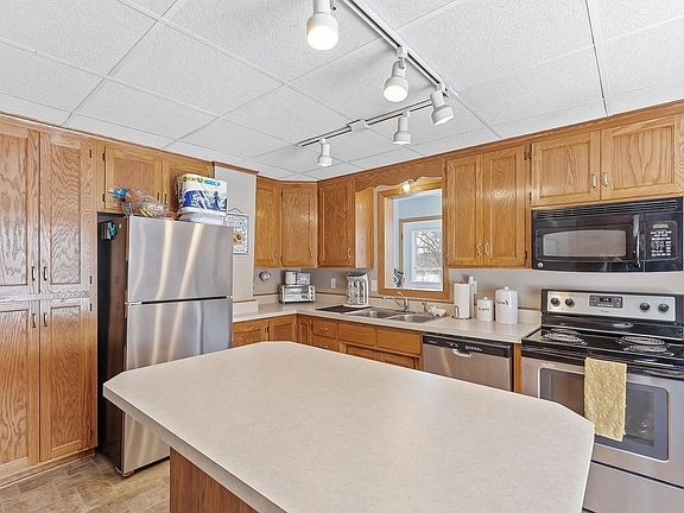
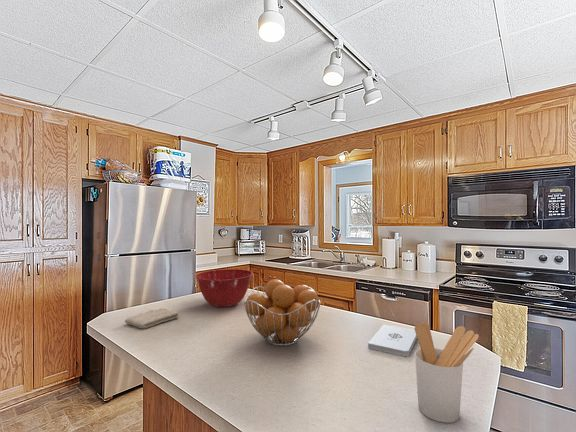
+ washcloth [124,307,180,330]
+ utensil holder [414,321,480,424]
+ fruit basket [243,278,322,347]
+ notepad [367,324,417,357]
+ mixing bowl [195,268,253,308]
